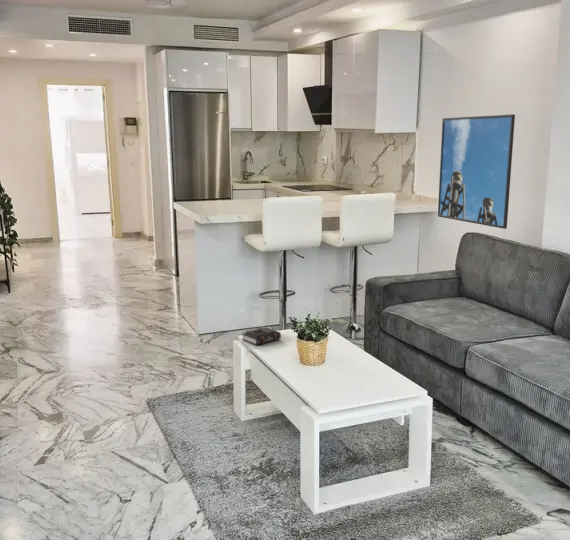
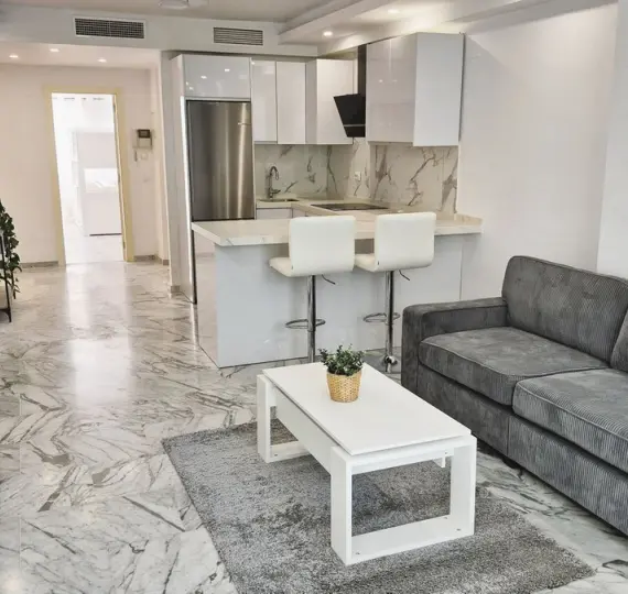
- book [240,326,282,346]
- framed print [437,113,516,230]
